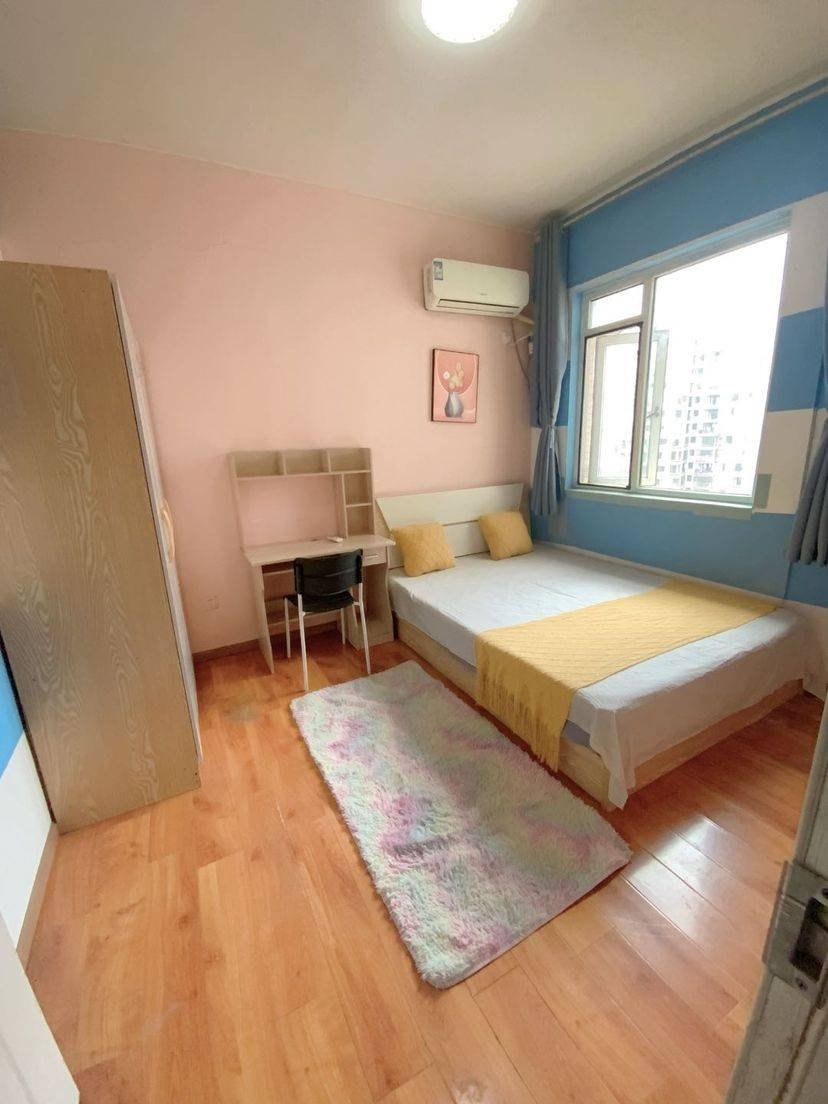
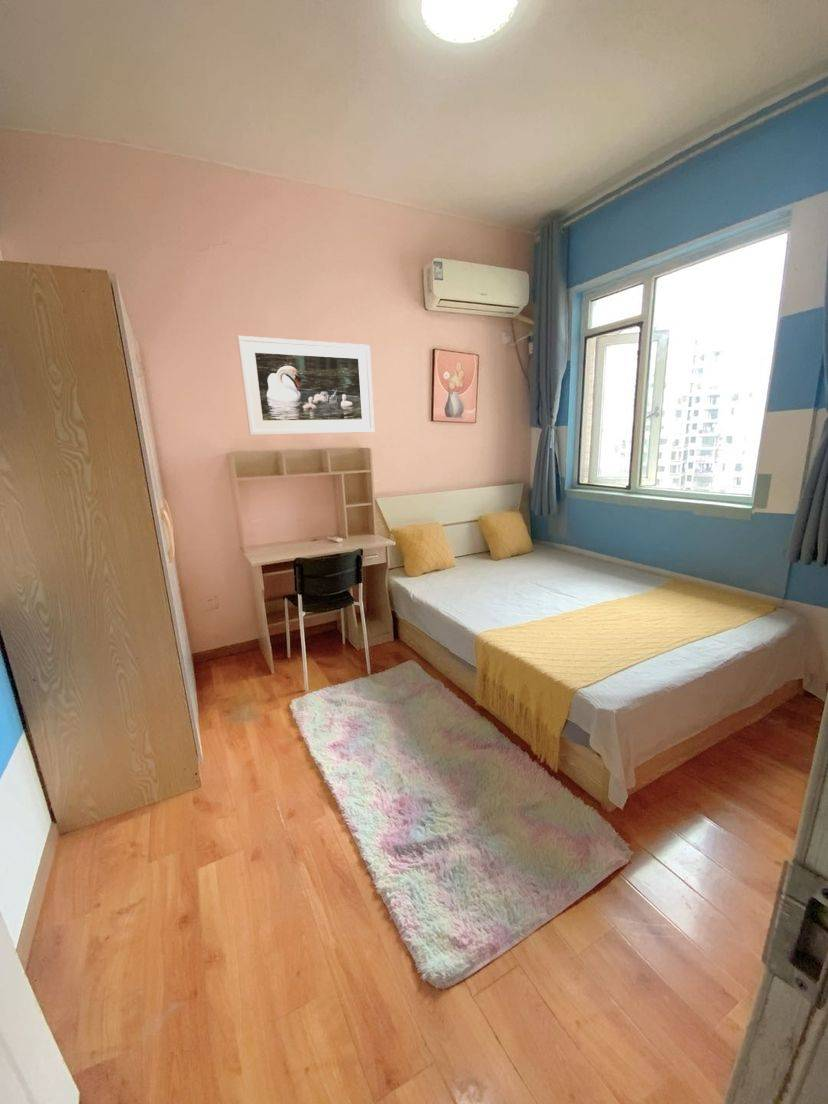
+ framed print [236,335,375,436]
